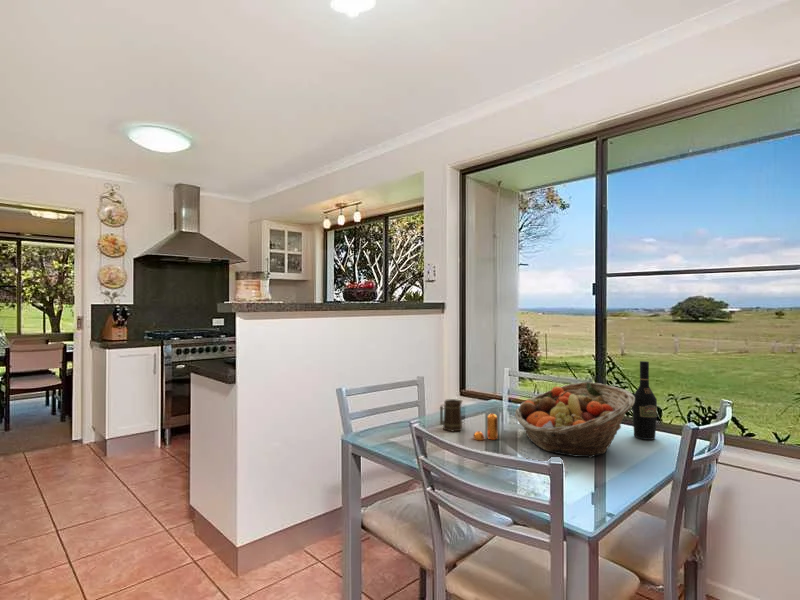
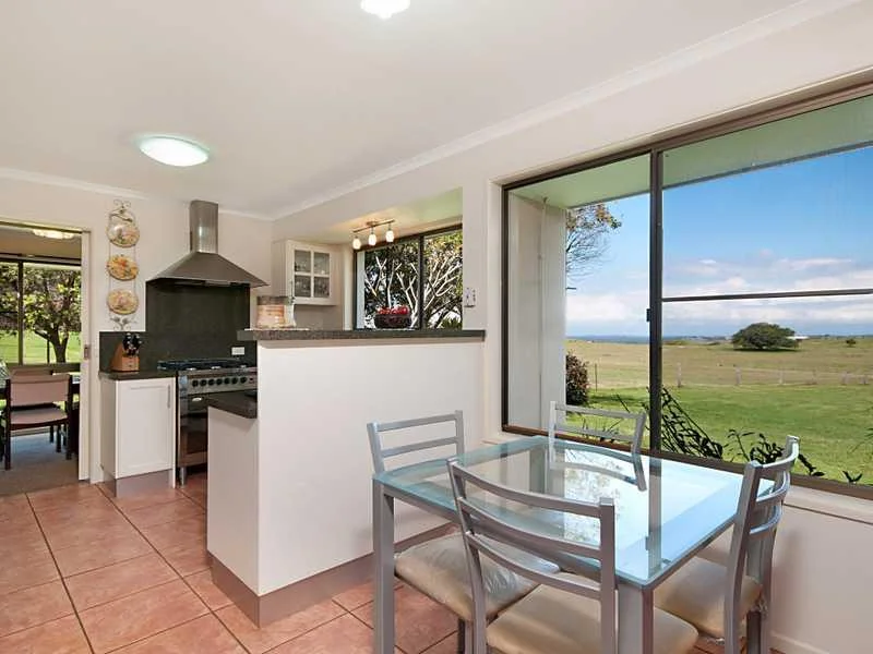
- mug [439,398,464,433]
- pepper shaker [472,412,499,441]
- wine bottle [631,360,658,441]
- fruit basket [514,381,635,459]
